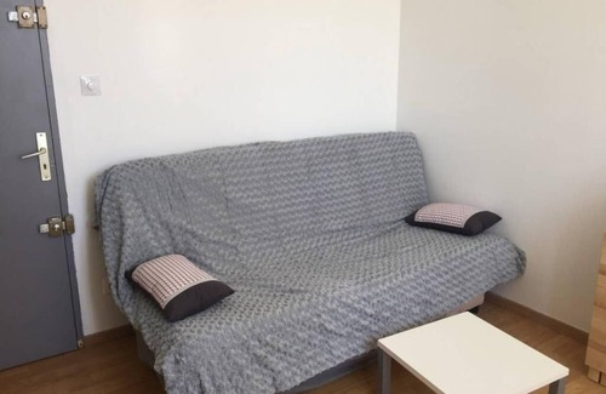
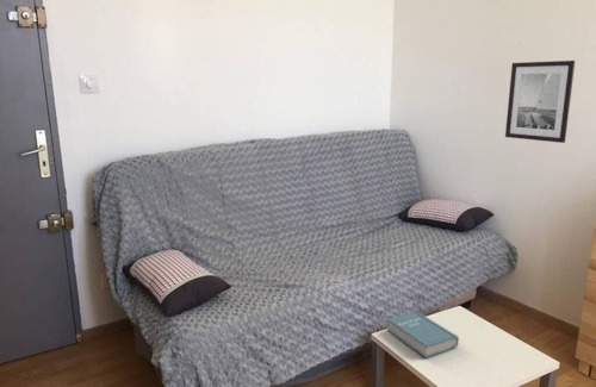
+ book [386,310,460,360]
+ wall art [504,60,576,144]
